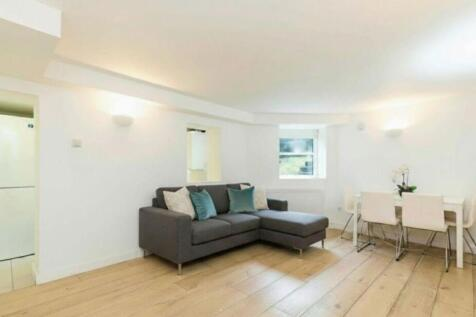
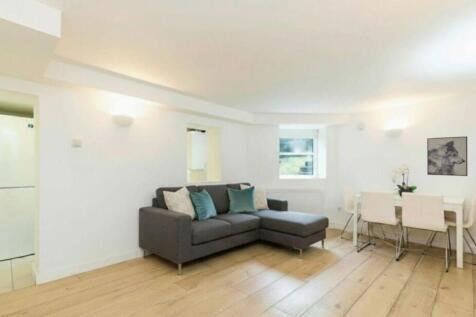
+ wall art [426,135,468,177]
